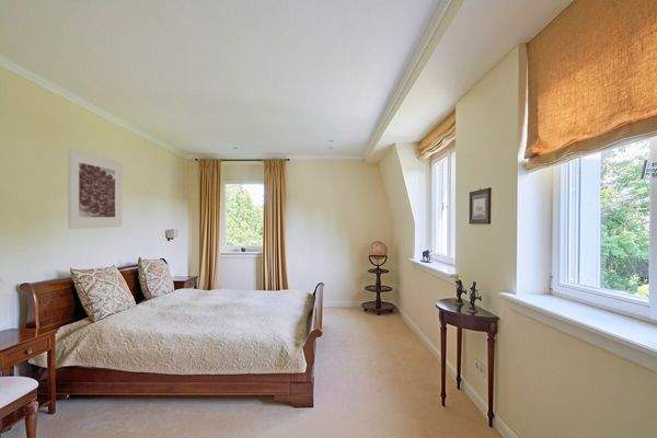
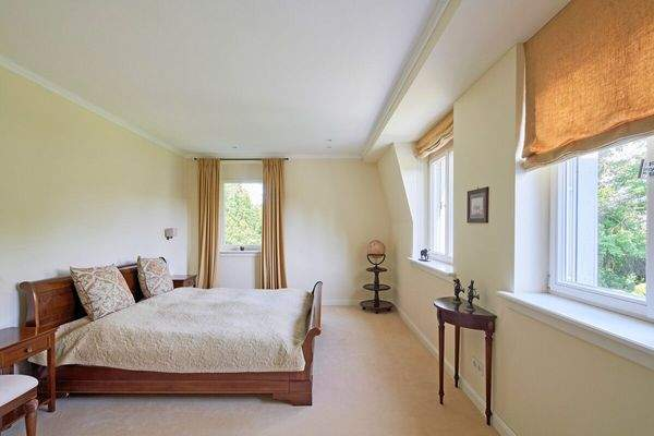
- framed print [67,148,123,230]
